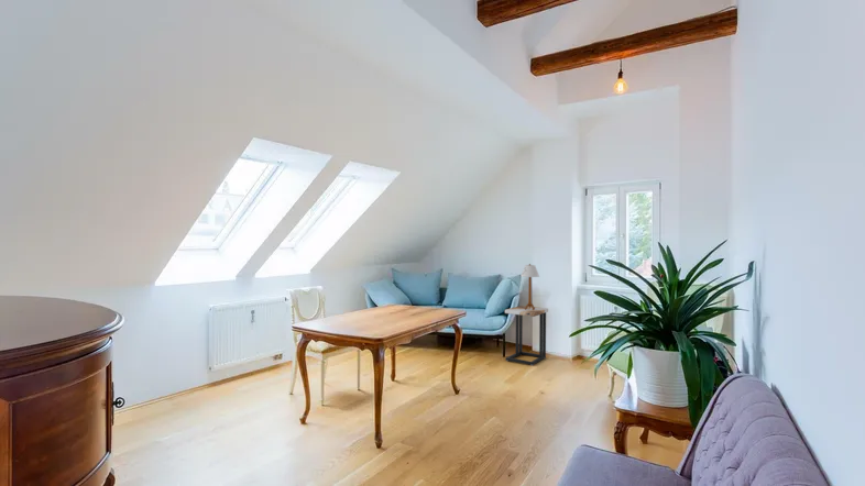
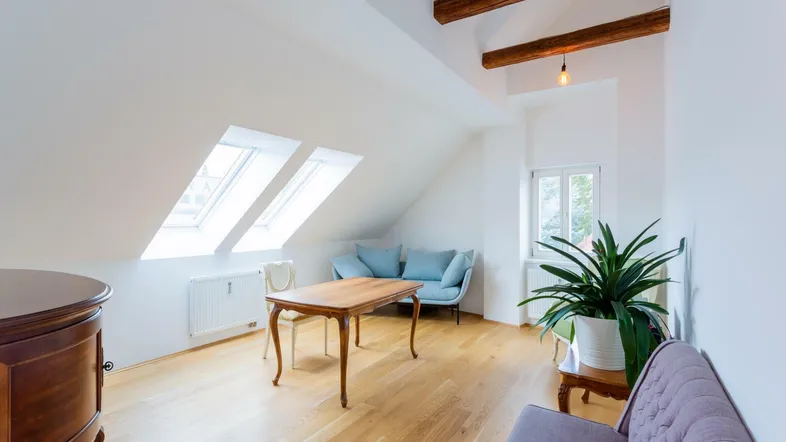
- table lamp [521,263,540,310]
- side table [504,305,549,366]
